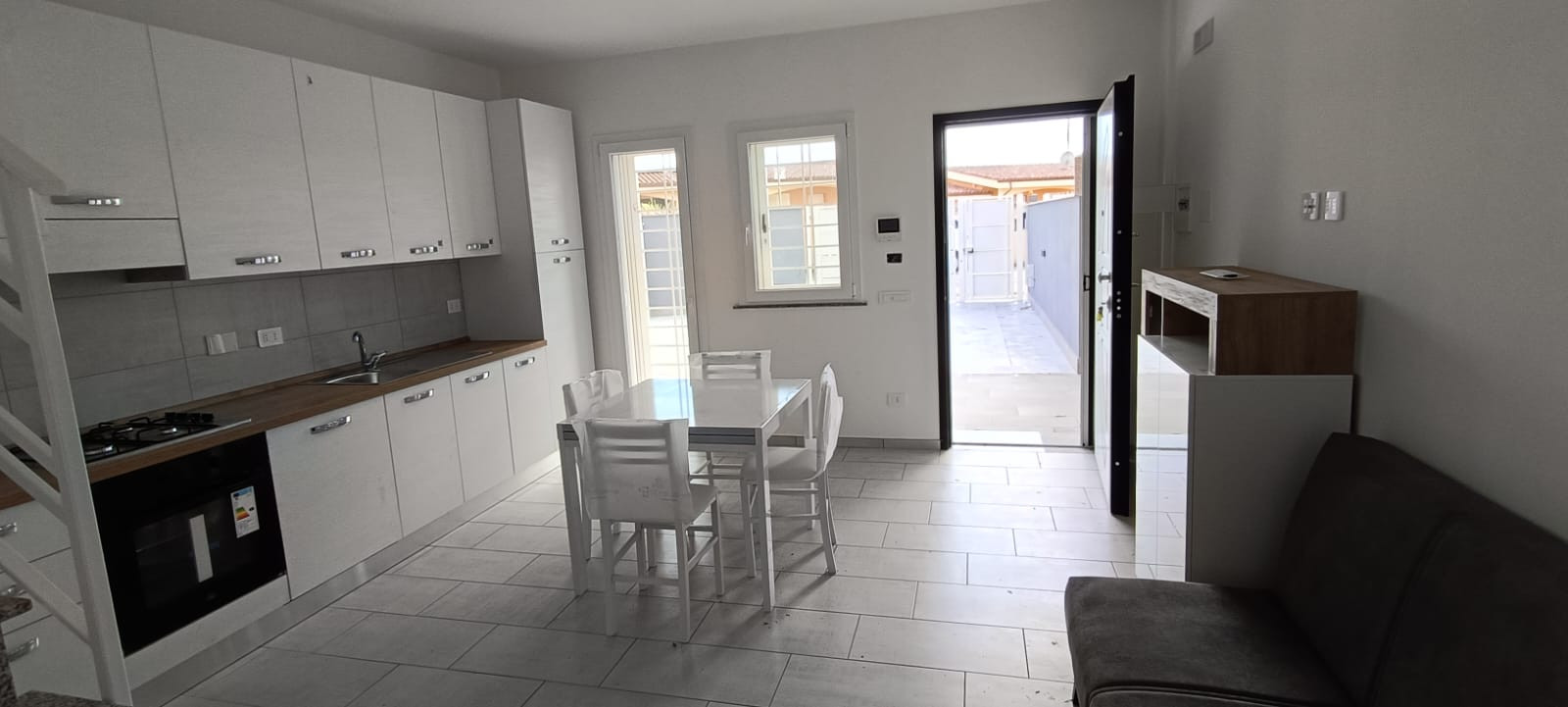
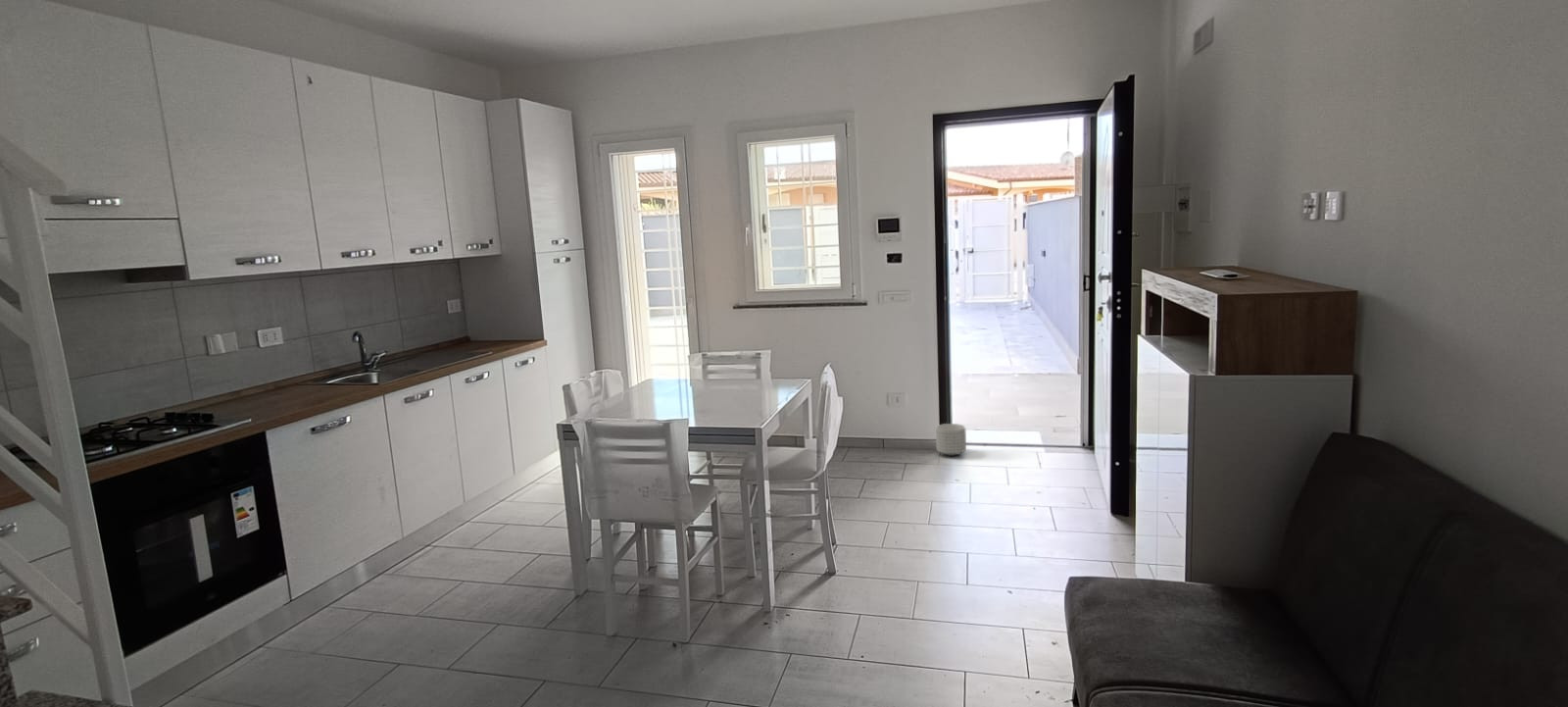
+ planter [935,423,967,457]
